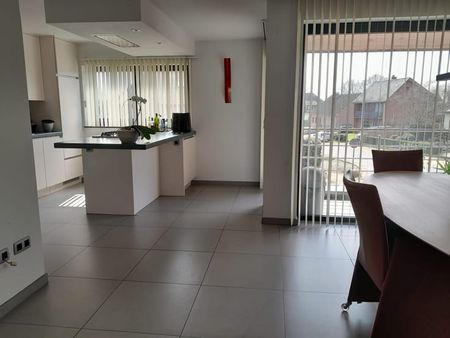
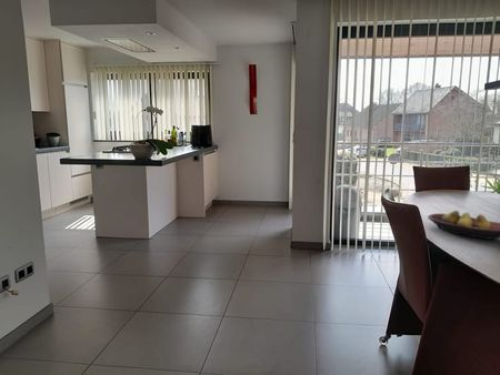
+ fruit bowl [427,210,500,241]
